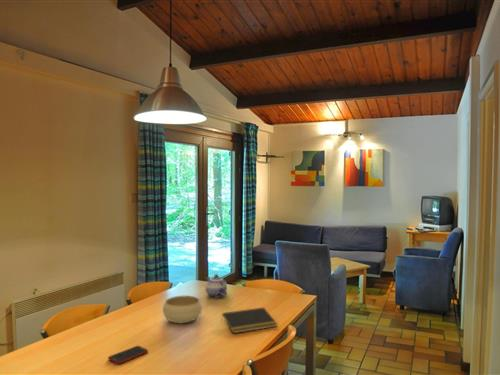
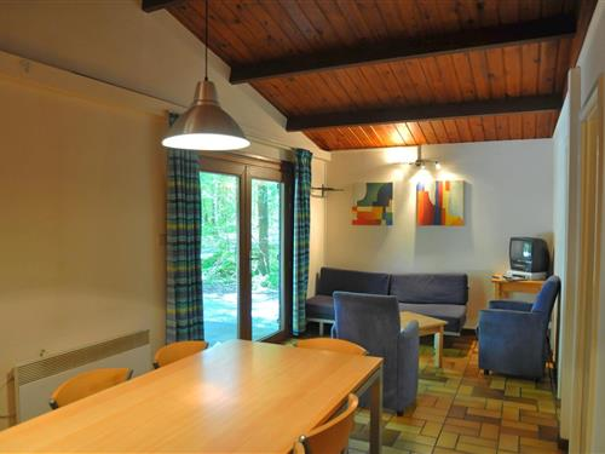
- bowl [162,295,203,324]
- cell phone [107,345,149,365]
- teapot [205,273,228,298]
- notepad [220,306,278,334]
